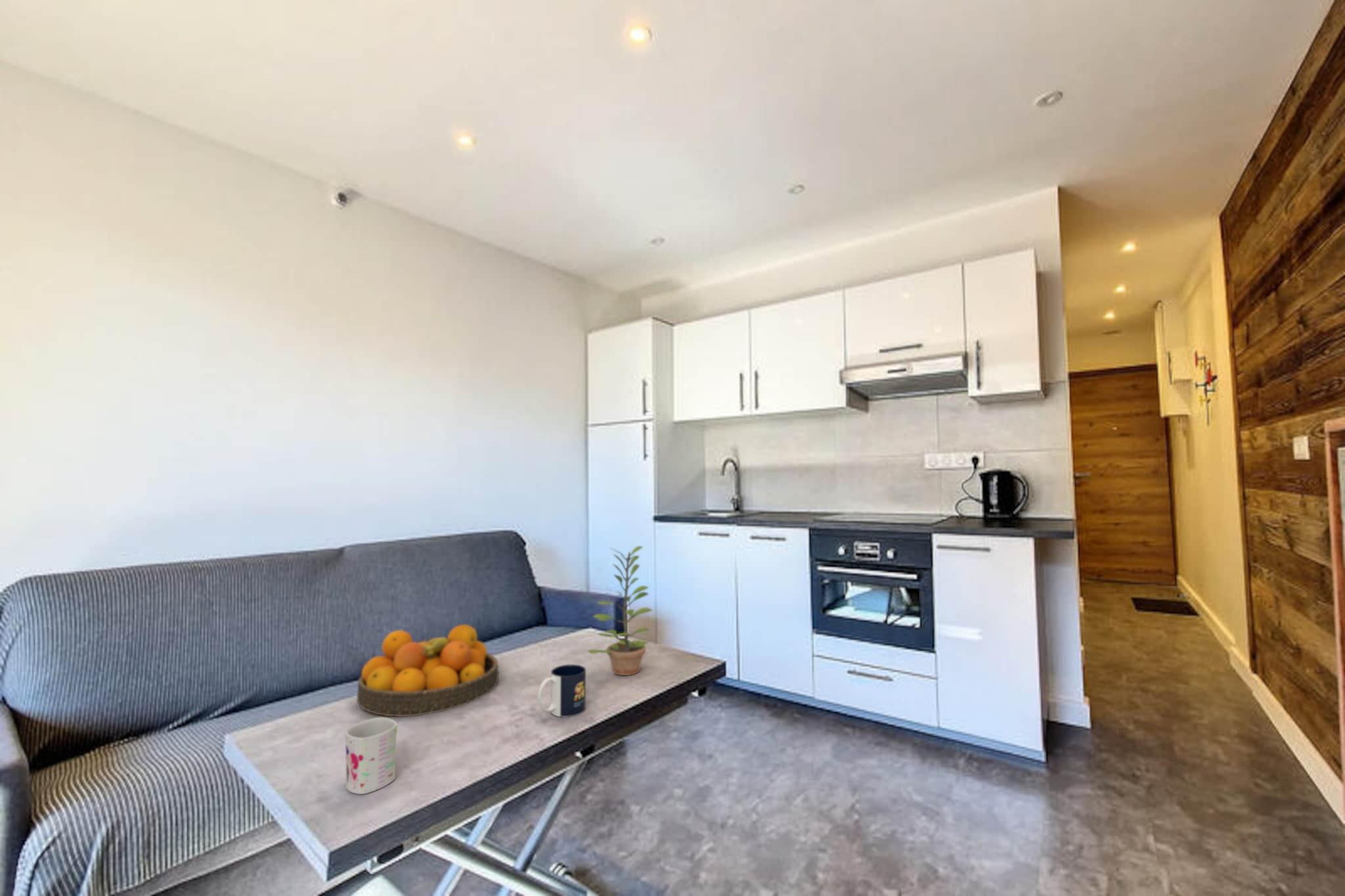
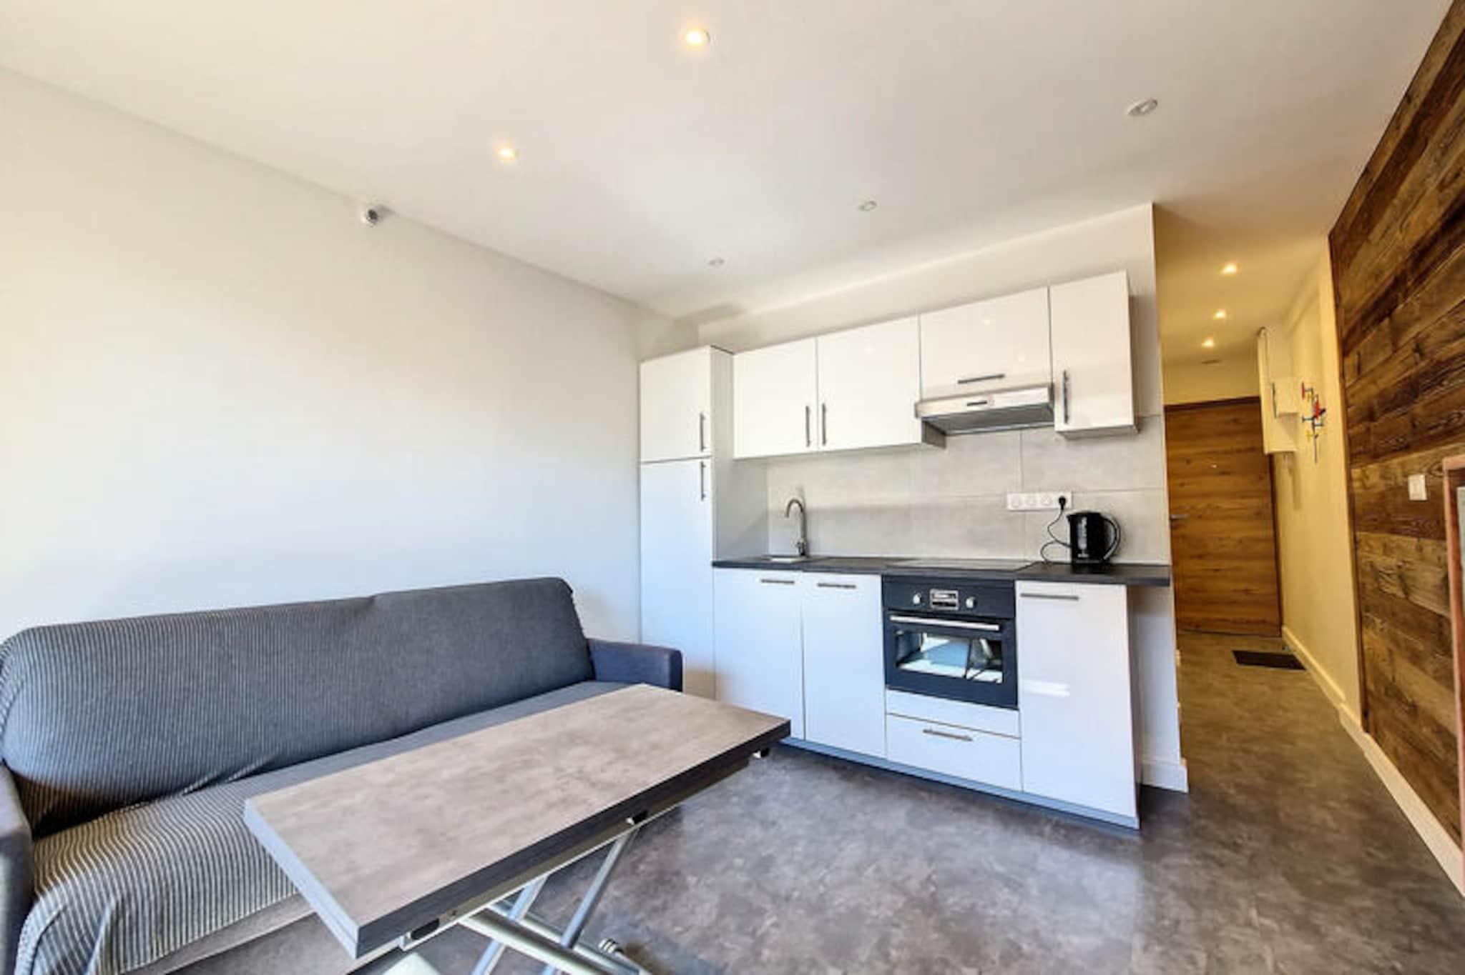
- mug [344,717,398,795]
- mug [537,664,586,717]
- plant [586,545,653,676]
- fruit bowl [356,624,500,717]
